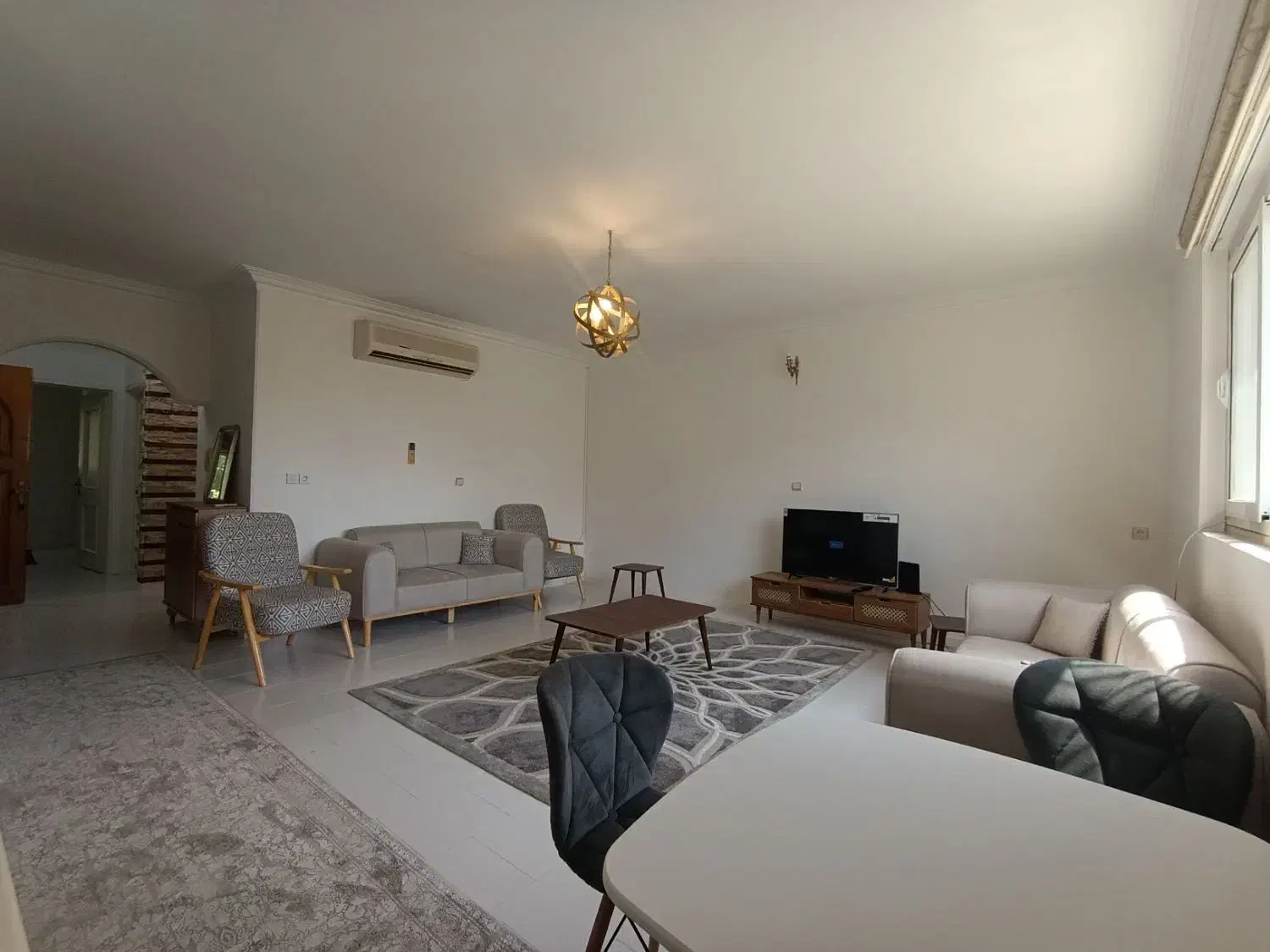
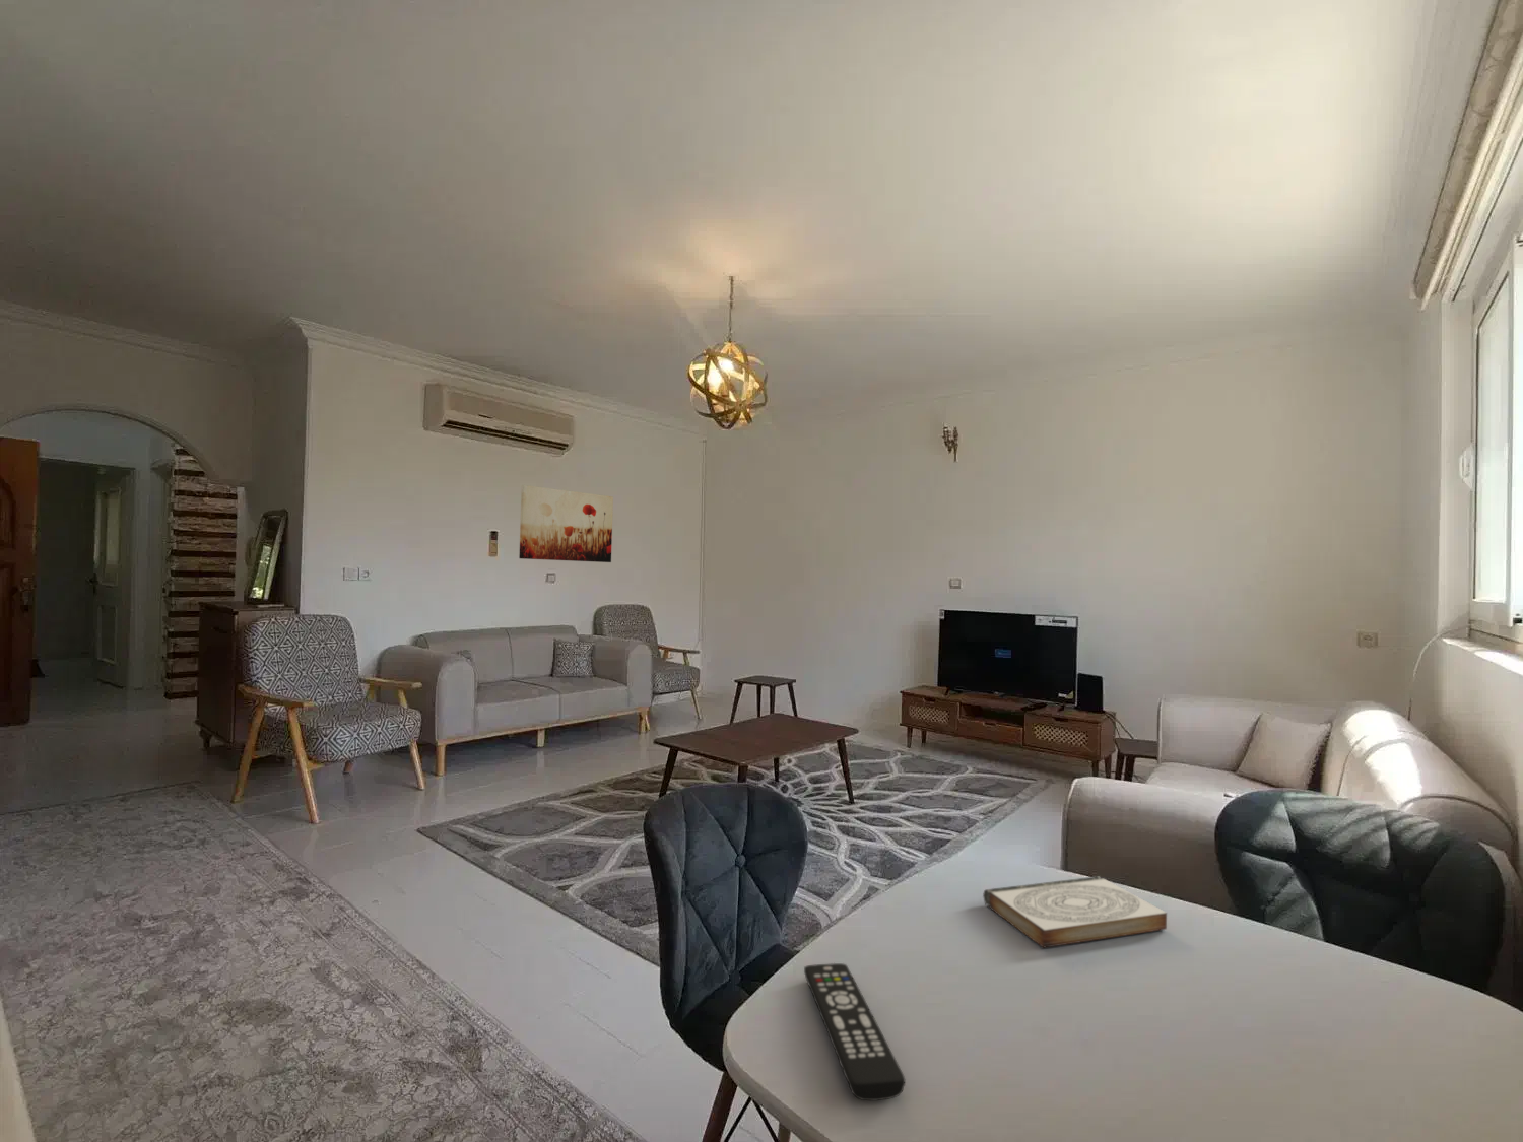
+ wall art [518,485,614,564]
+ remote control [803,962,905,1101]
+ book [982,874,1168,949]
